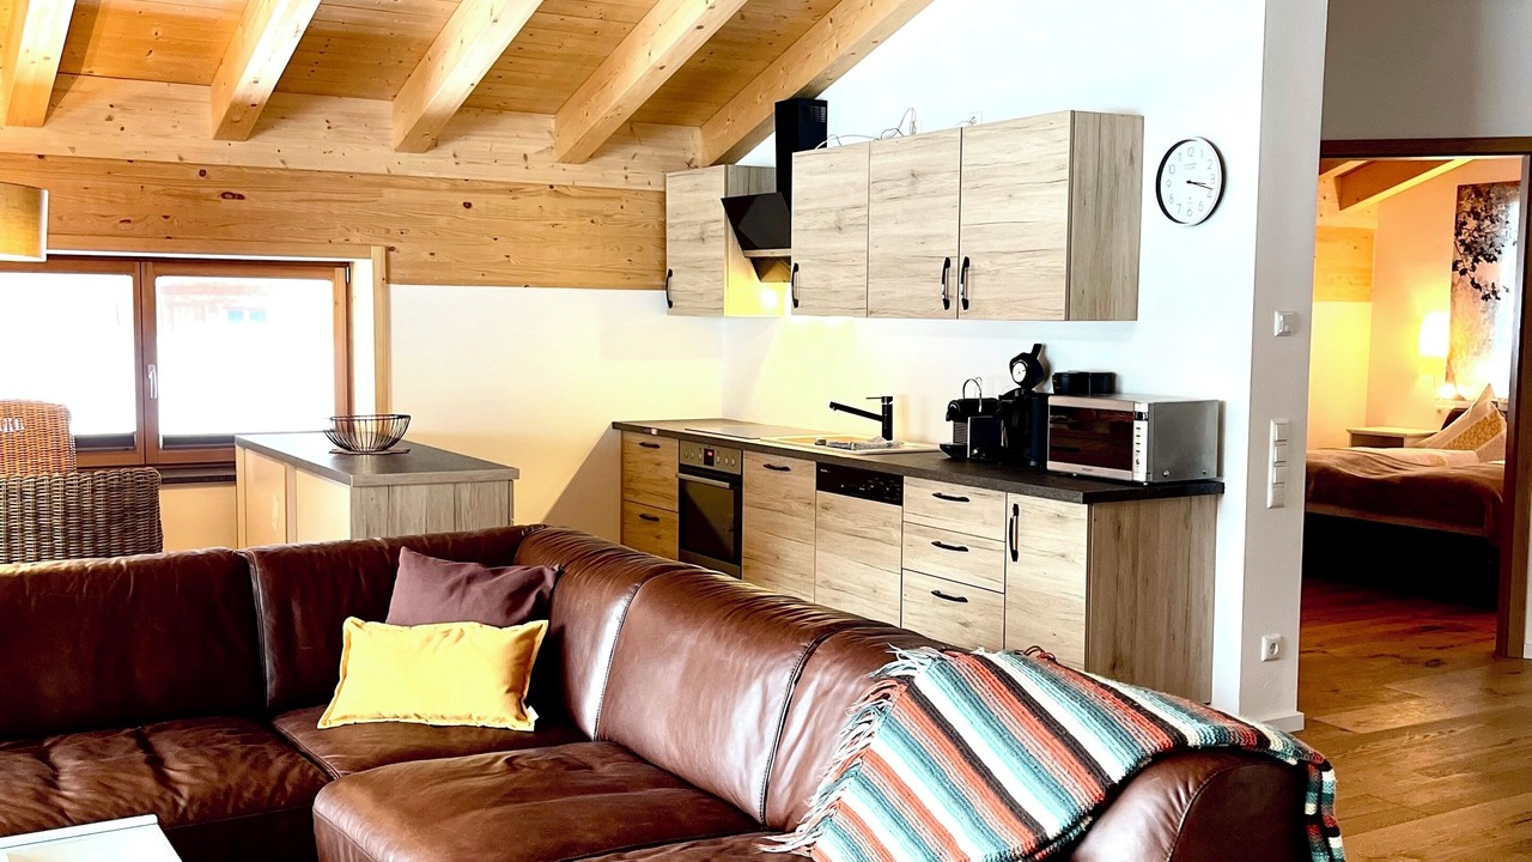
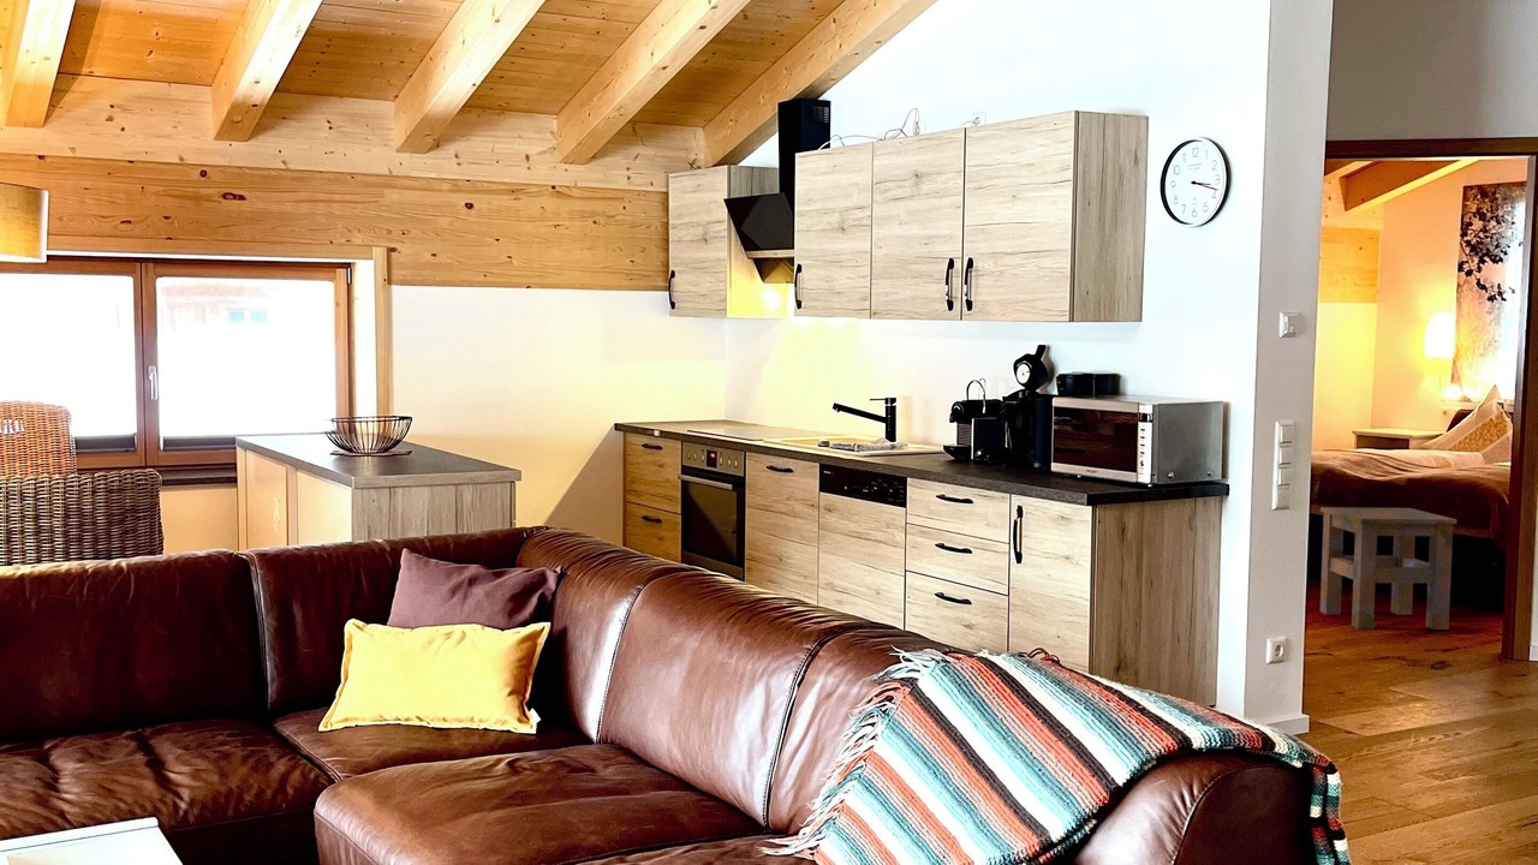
+ side table [1319,506,1457,631]
